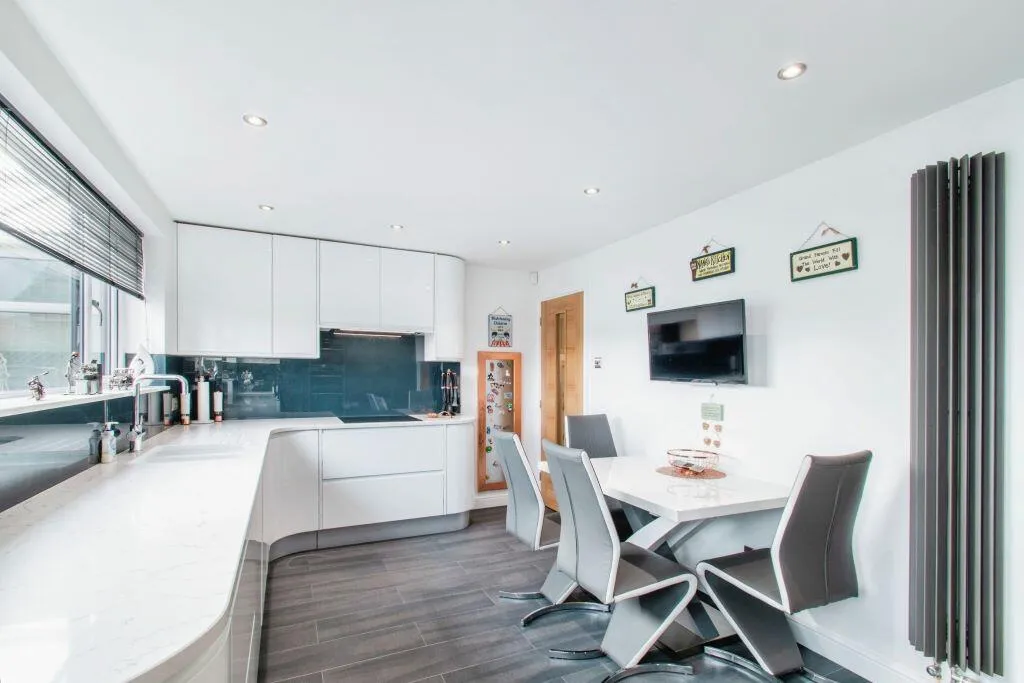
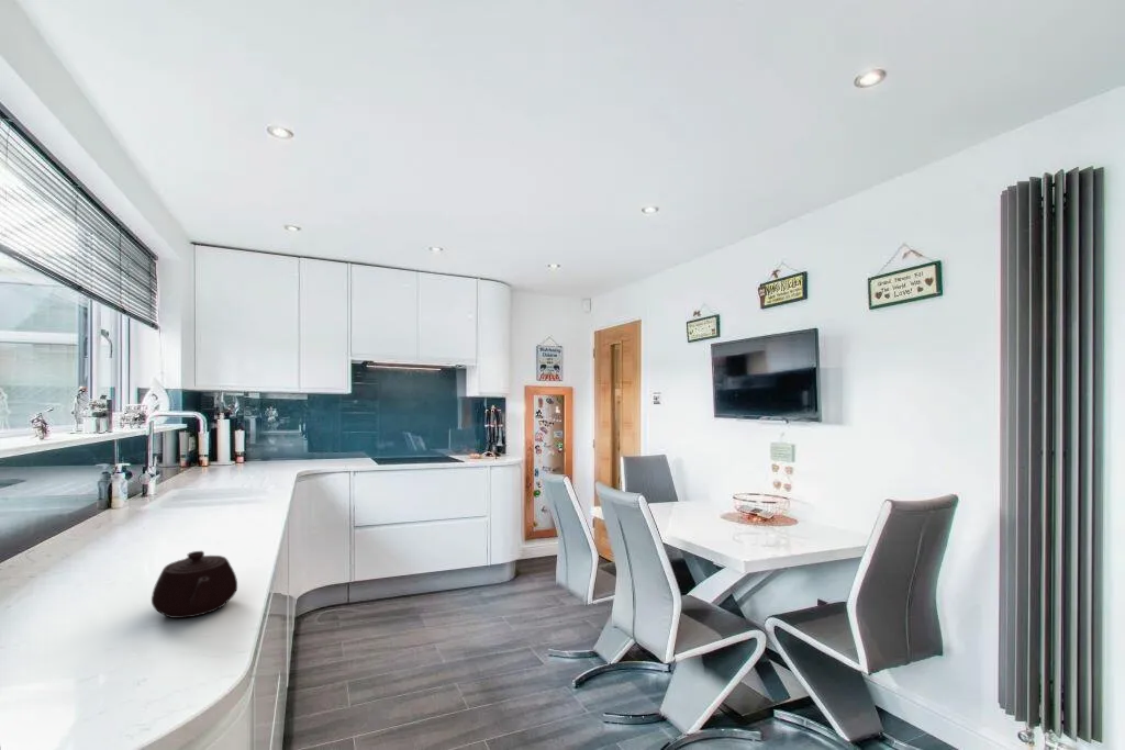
+ teapot [151,550,238,619]
